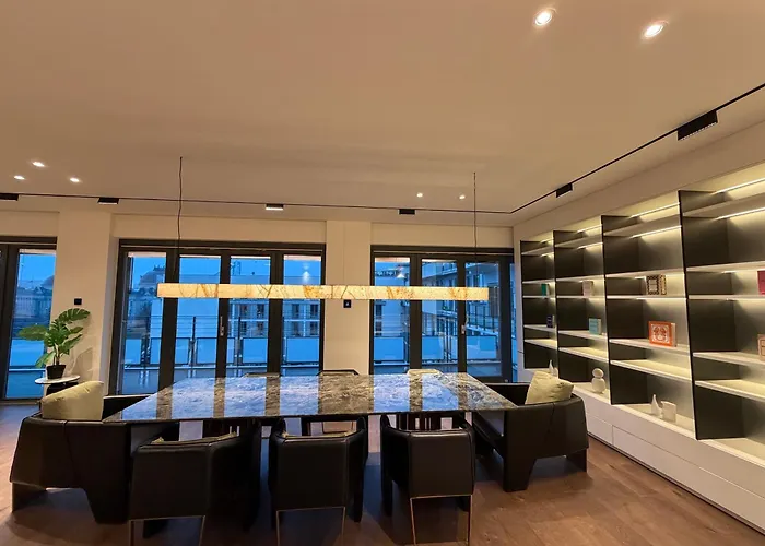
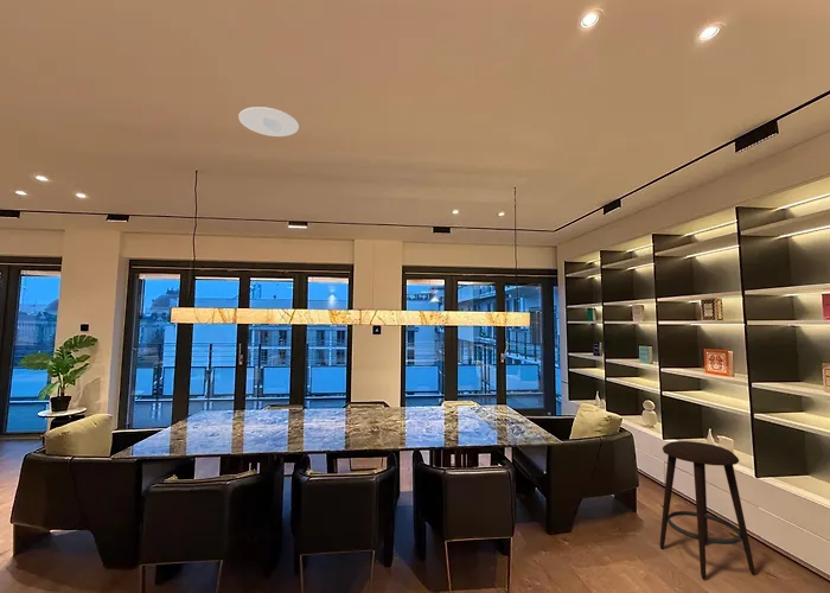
+ stool [658,440,756,581]
+ recessed light [237,106,300,138]
